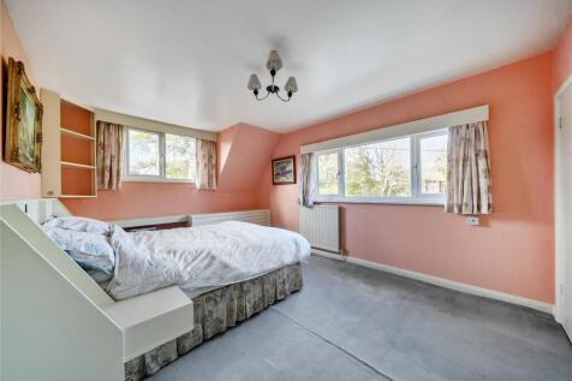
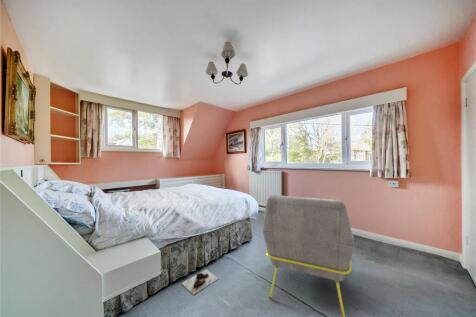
+ armchair [261,194,355,317]
+ shoe [181,269,220,296]
